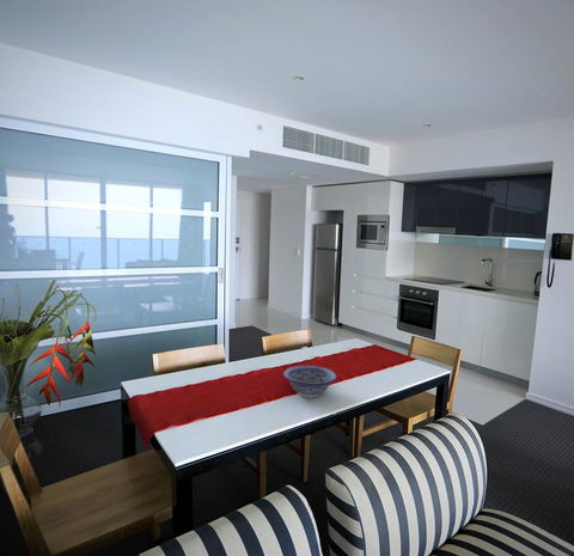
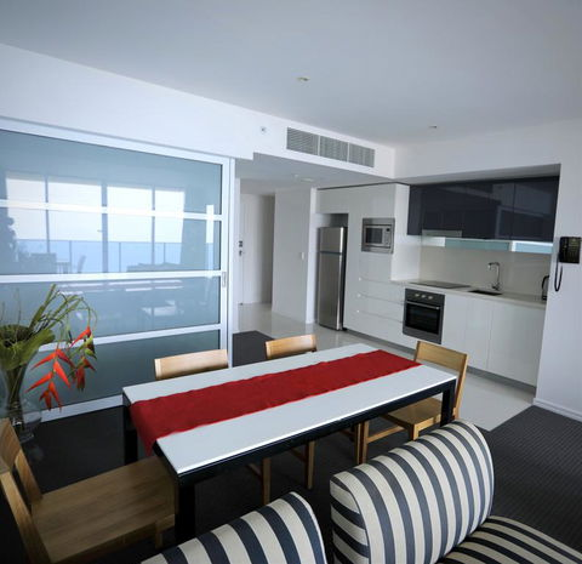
- decorative bowl [282,365,337,399]
